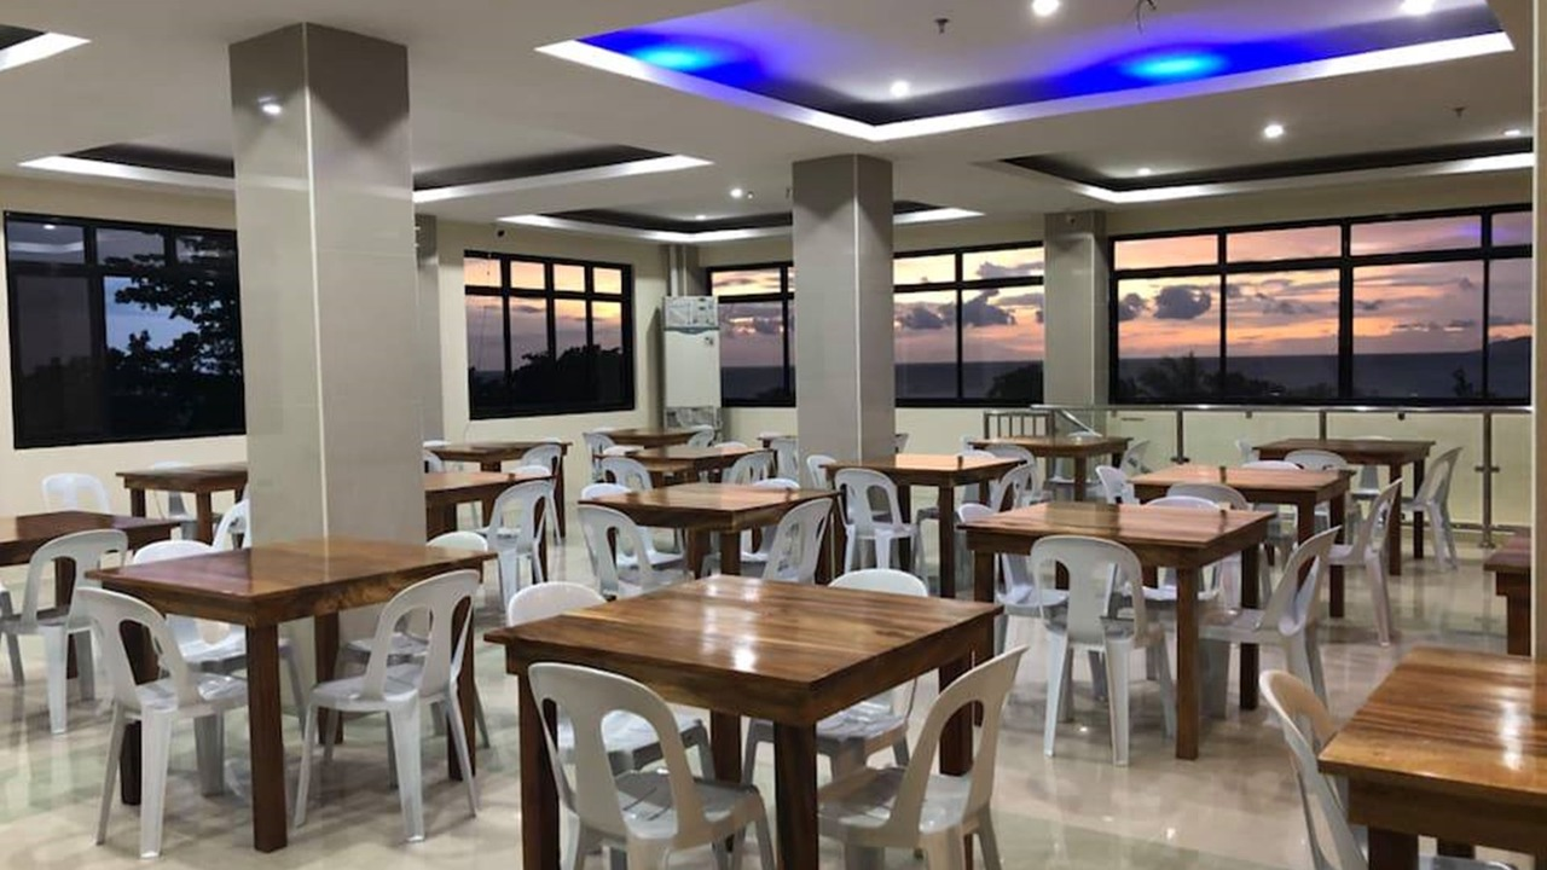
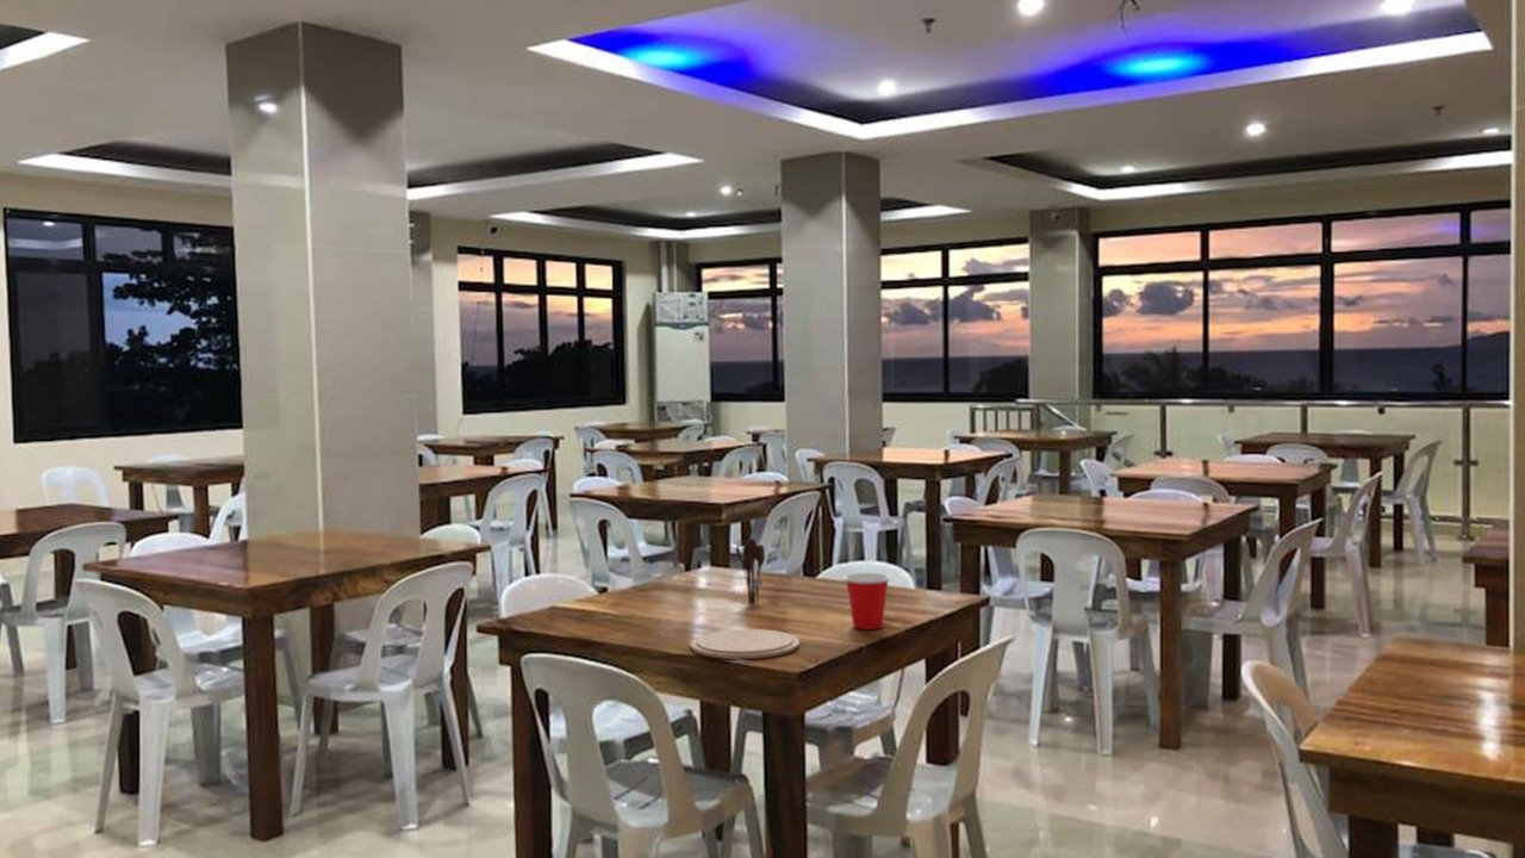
+ cup [842,572,892,630]
+ utensil holder [735,537,766,607]
+ plate [690,628,801,660]
